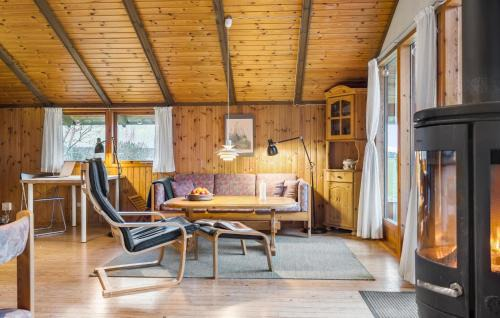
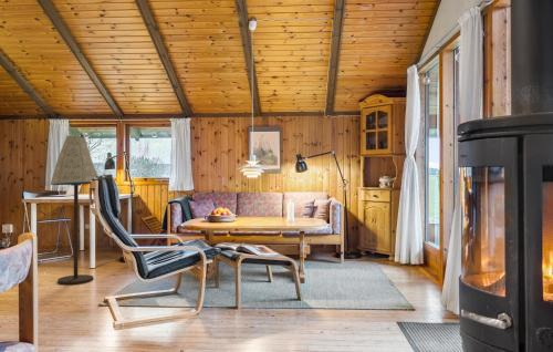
+ floor lamp [50,134,100,286]
